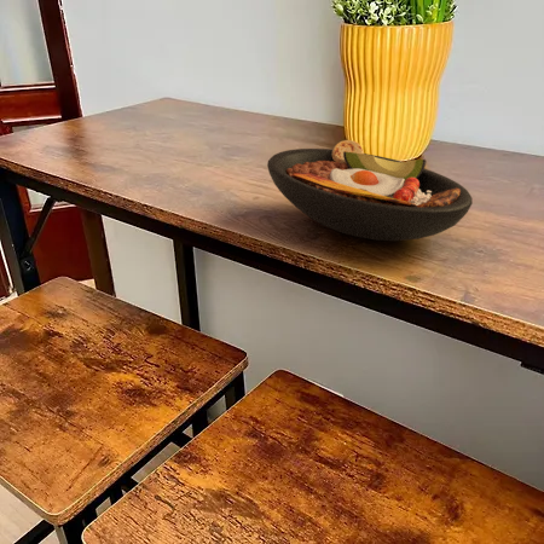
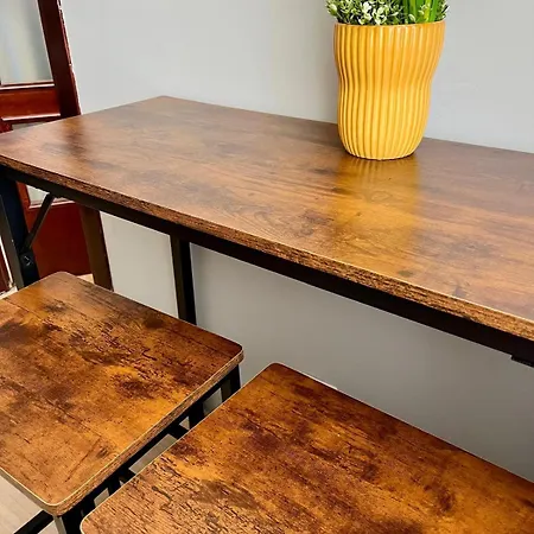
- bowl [266,139,474,242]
